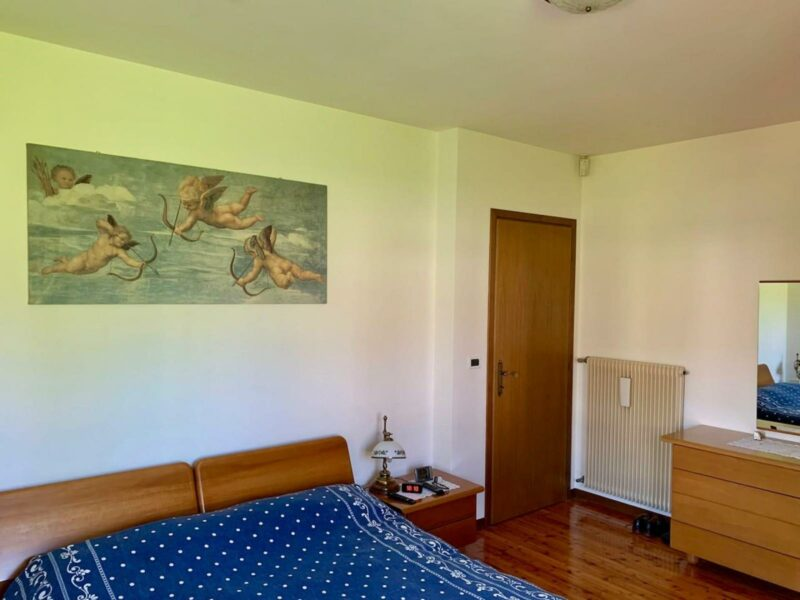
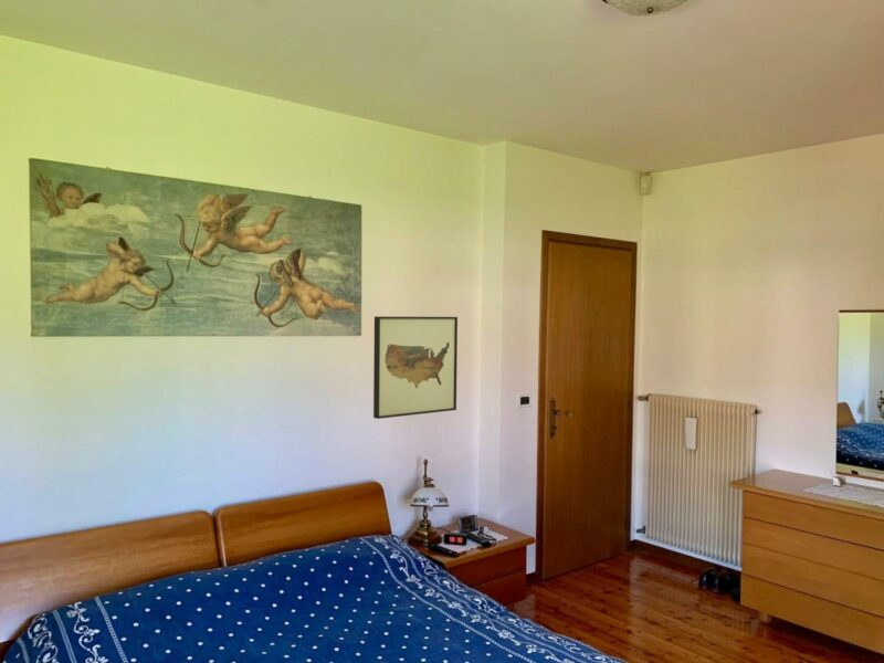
+ wall art [372,315,459,420]
